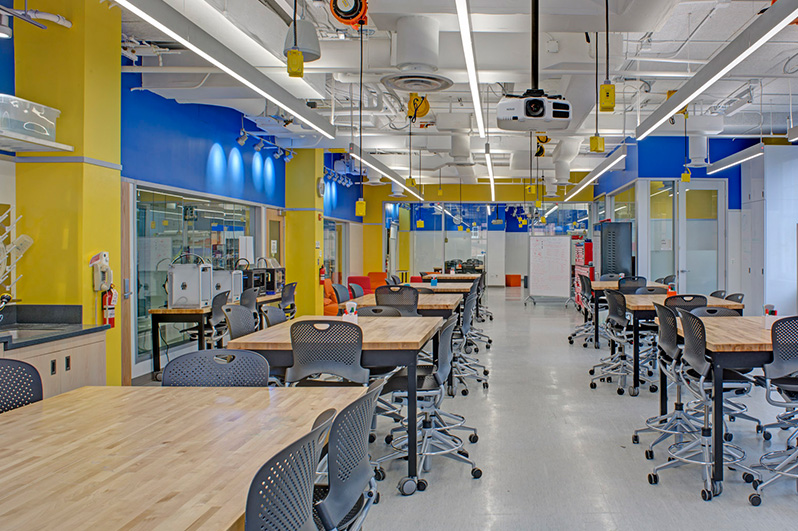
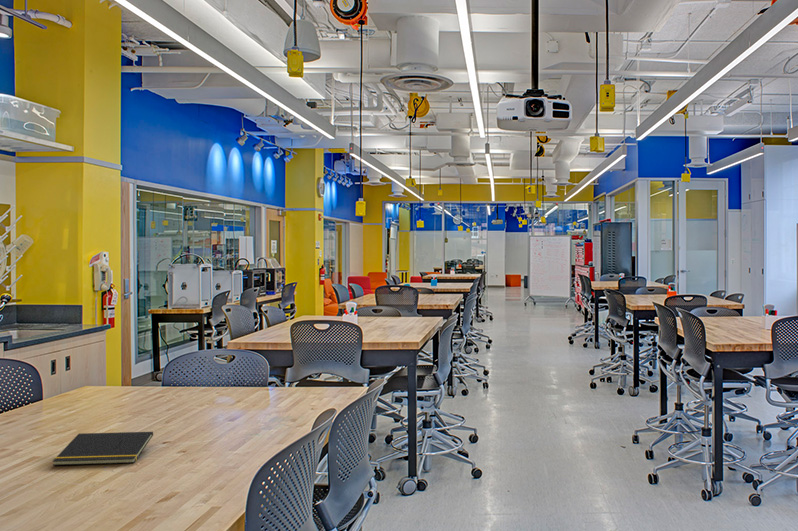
+ notepad [51,431,154,466]
